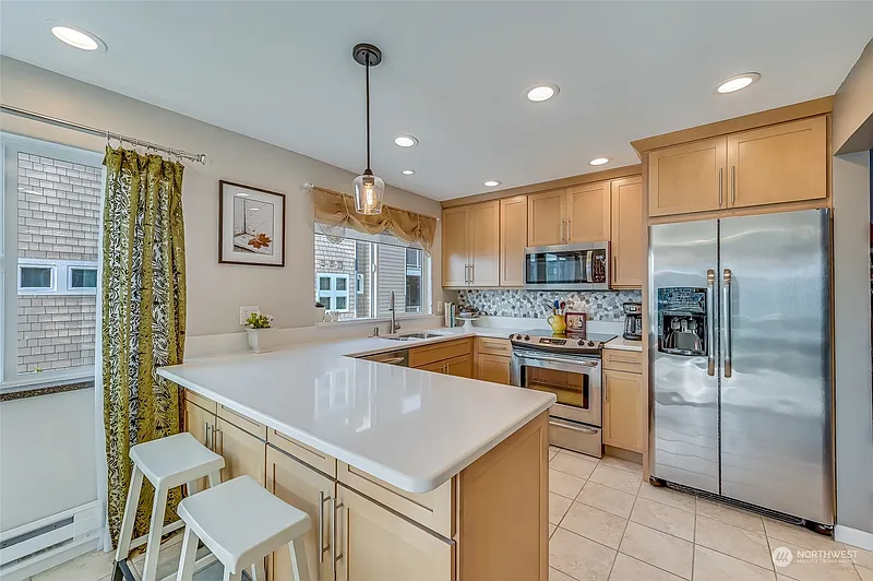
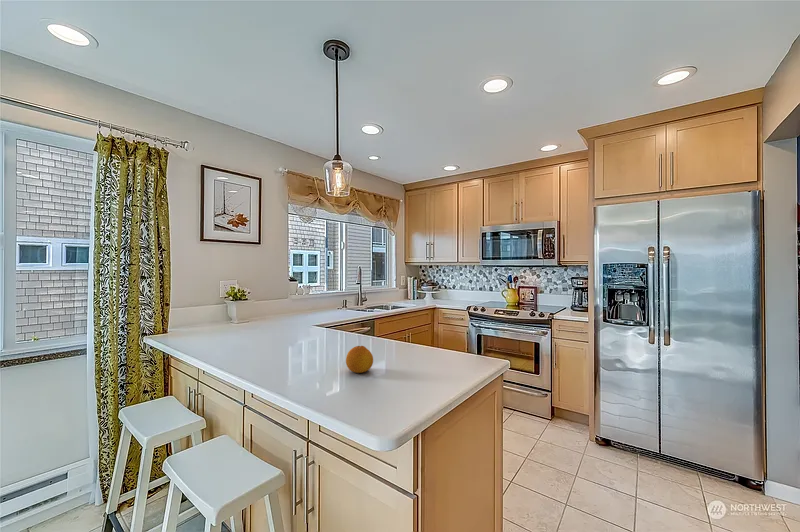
+ fruit [345,345,374,374]
